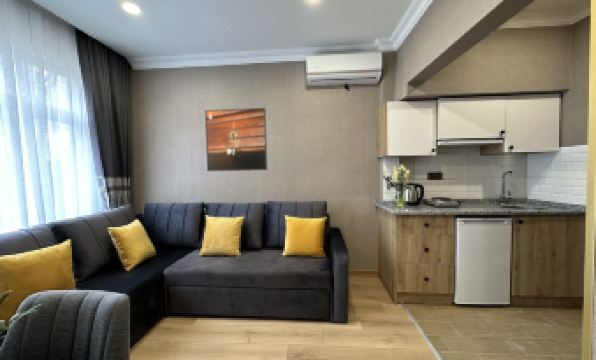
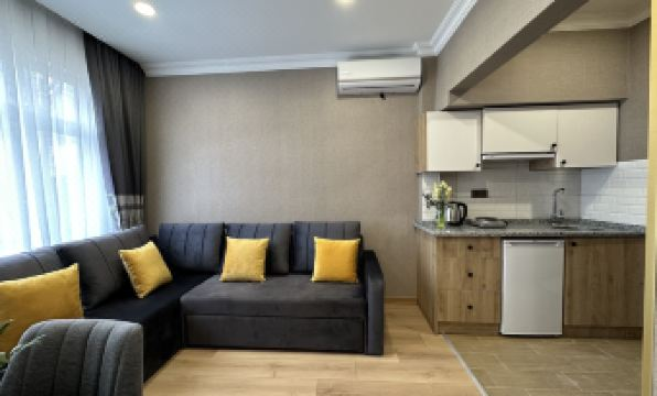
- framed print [204,107,268,173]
